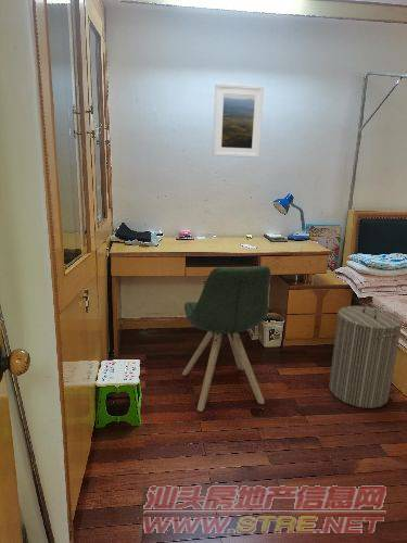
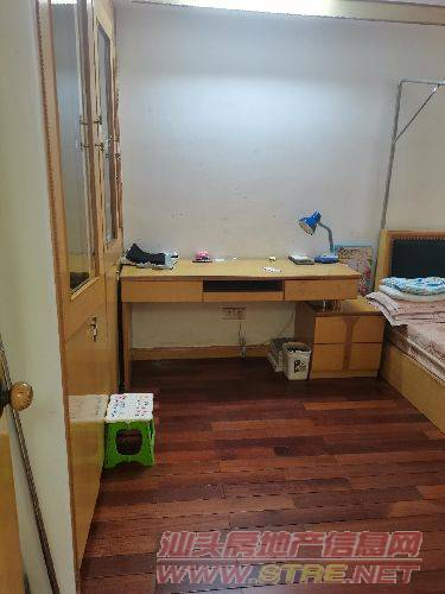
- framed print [212,83,265,159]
- laundry hamper [328,302,403,409]
- chair [181,265,271,413]
